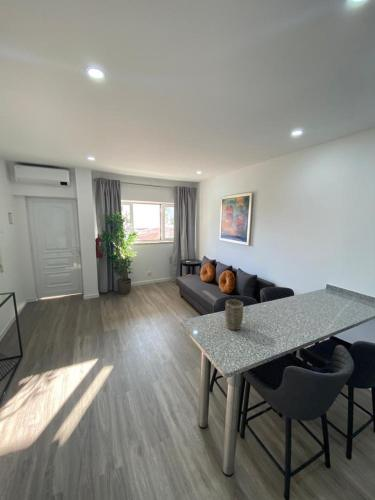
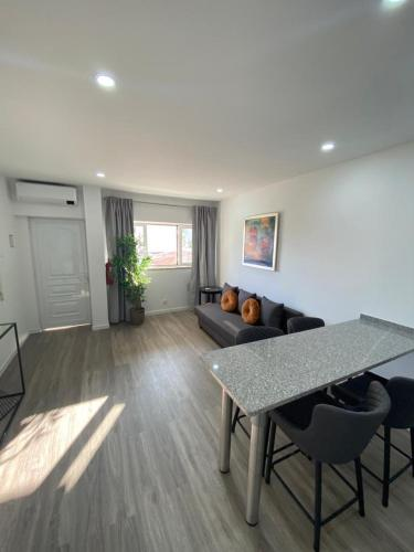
- plant pot [224,299,244,331]
